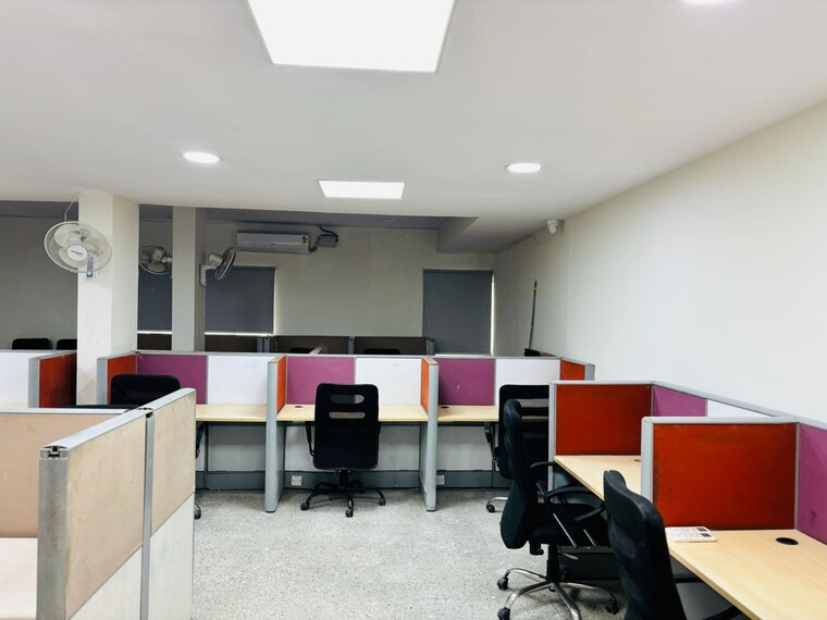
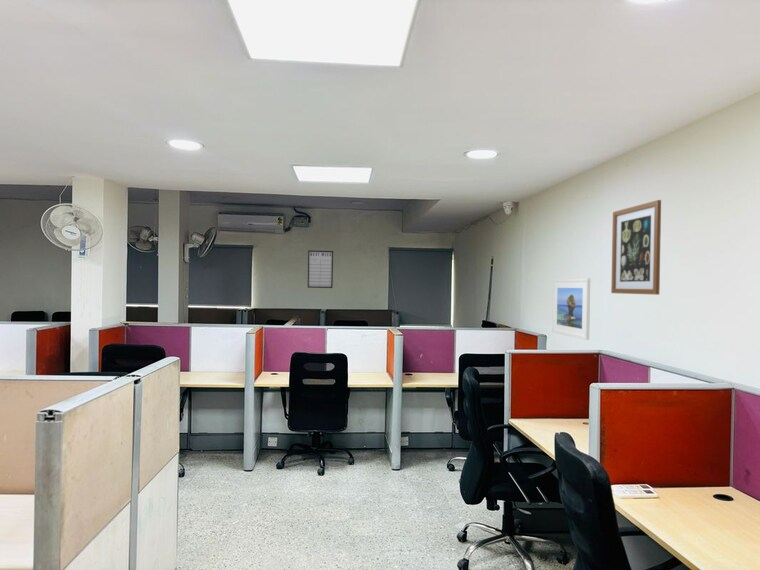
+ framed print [551,277,591,341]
+ wall art [610,199,662,296]
+ writing board [307,250,334,289]
